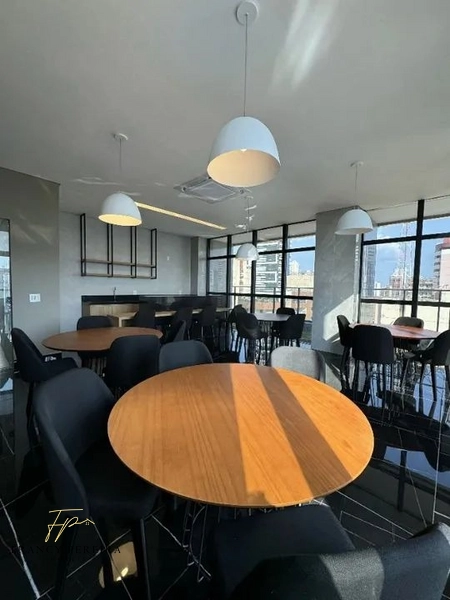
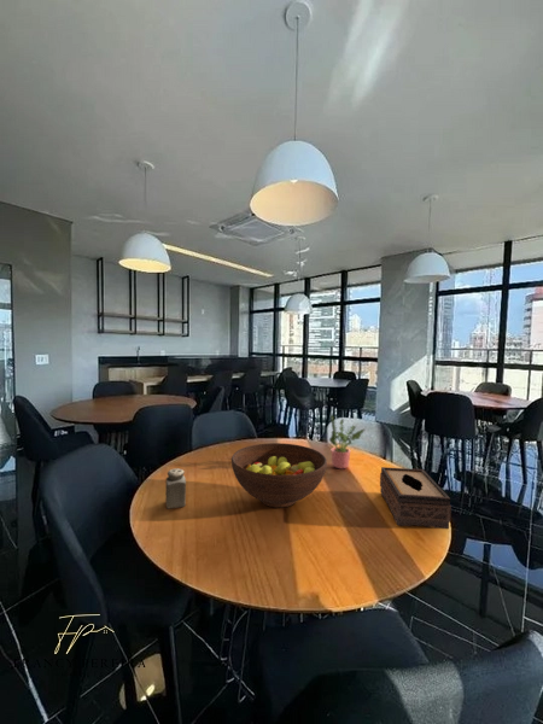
+ potted plant [328,414,366,469]
+ fruit bowl [230,442,328,508]
+ tissue box [379,466,453,530]
+ salt shaker [164,467,187,509]
